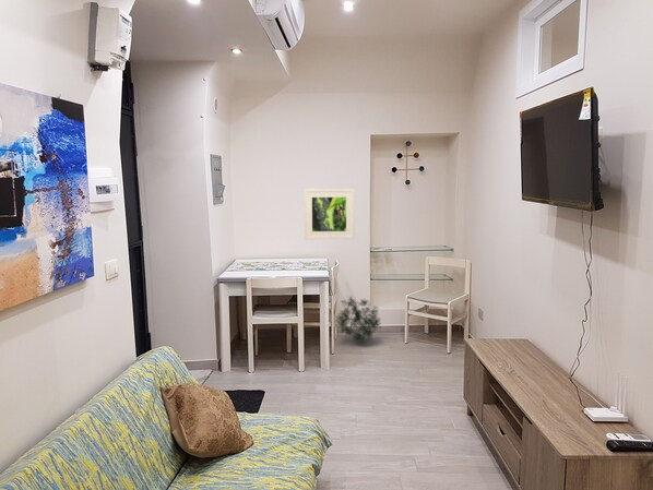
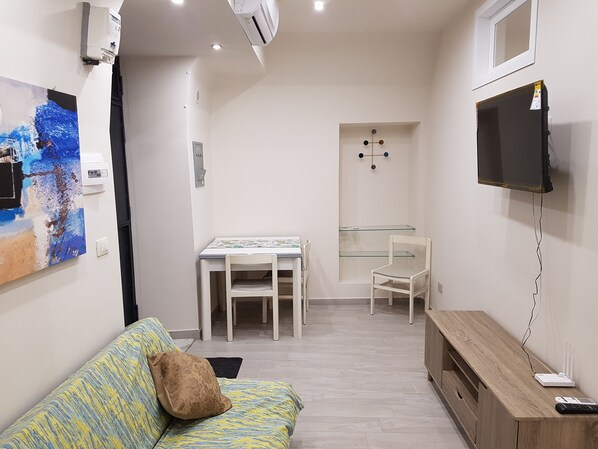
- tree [334,295,383,346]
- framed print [302,188,355,240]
